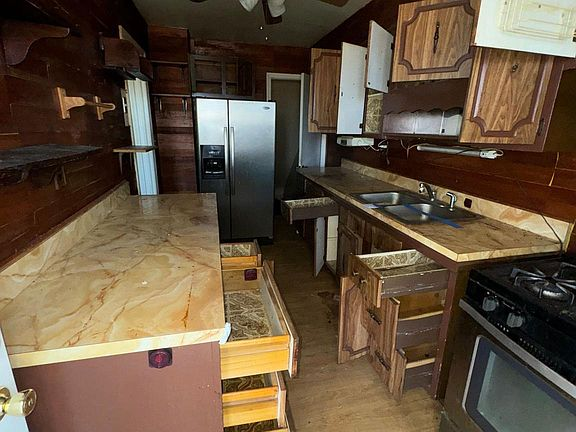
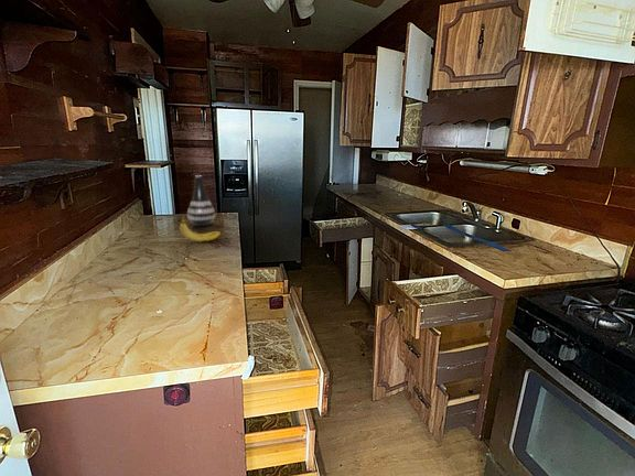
+ fruit [179,214,222,244]
+ vase [186,174,216,227]
